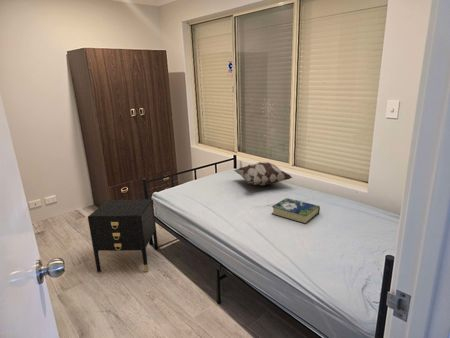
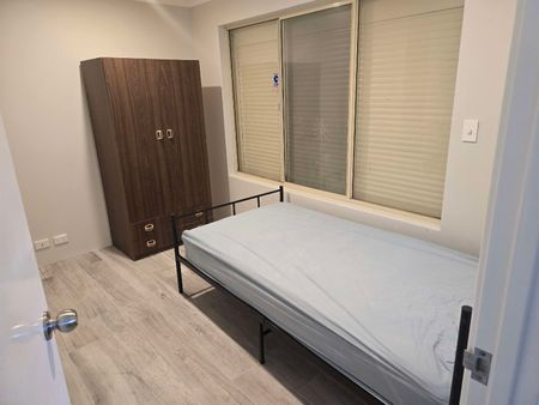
- decorative pillow [233,161,294,187]
- nightstand [87,198,159,273]
- book [271,197,321,225]
